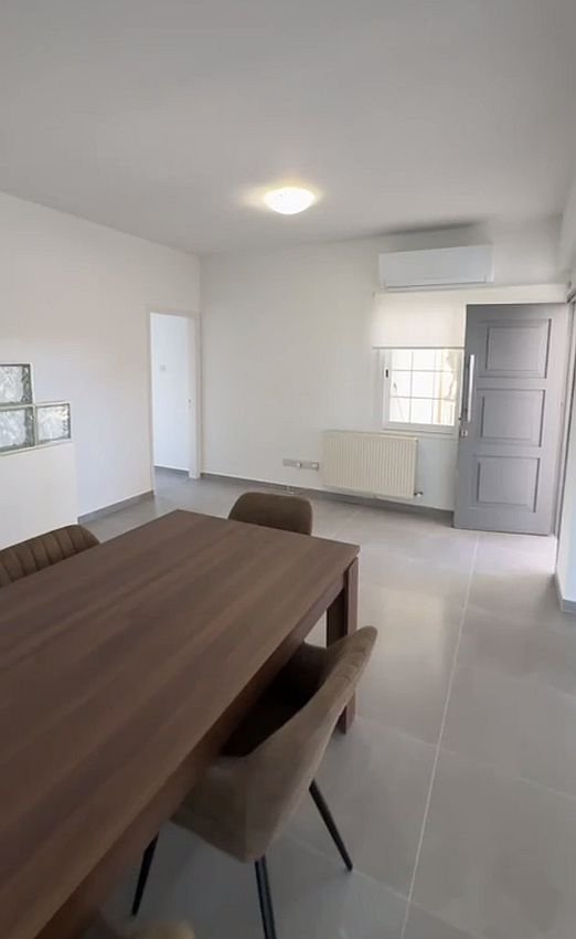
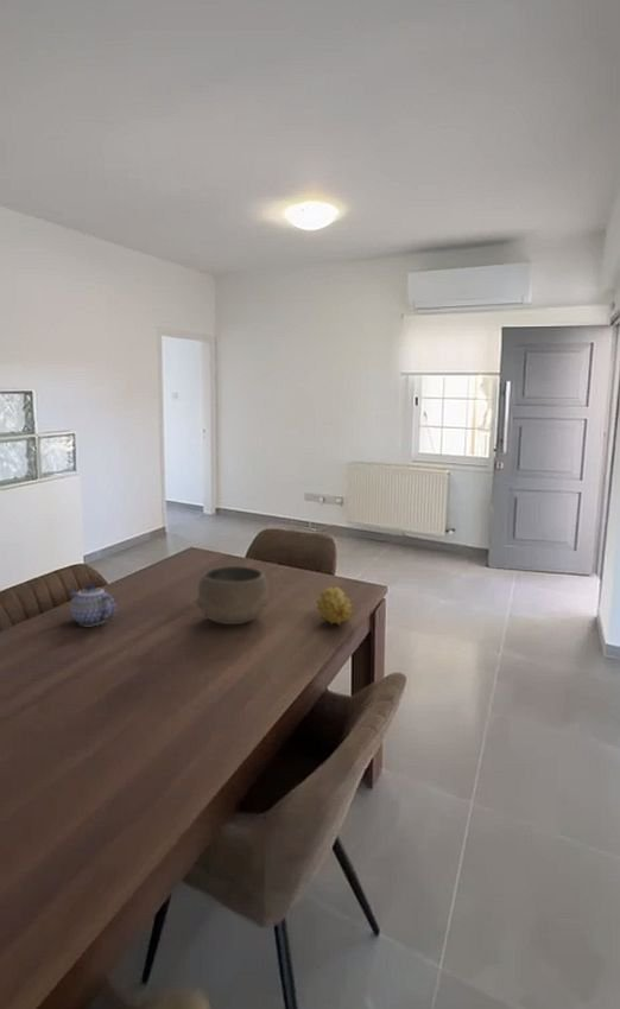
+ bowl [195,565,270,626]
+ fruit [316,585,355,627]
+ teapot [67,583,118,627]
